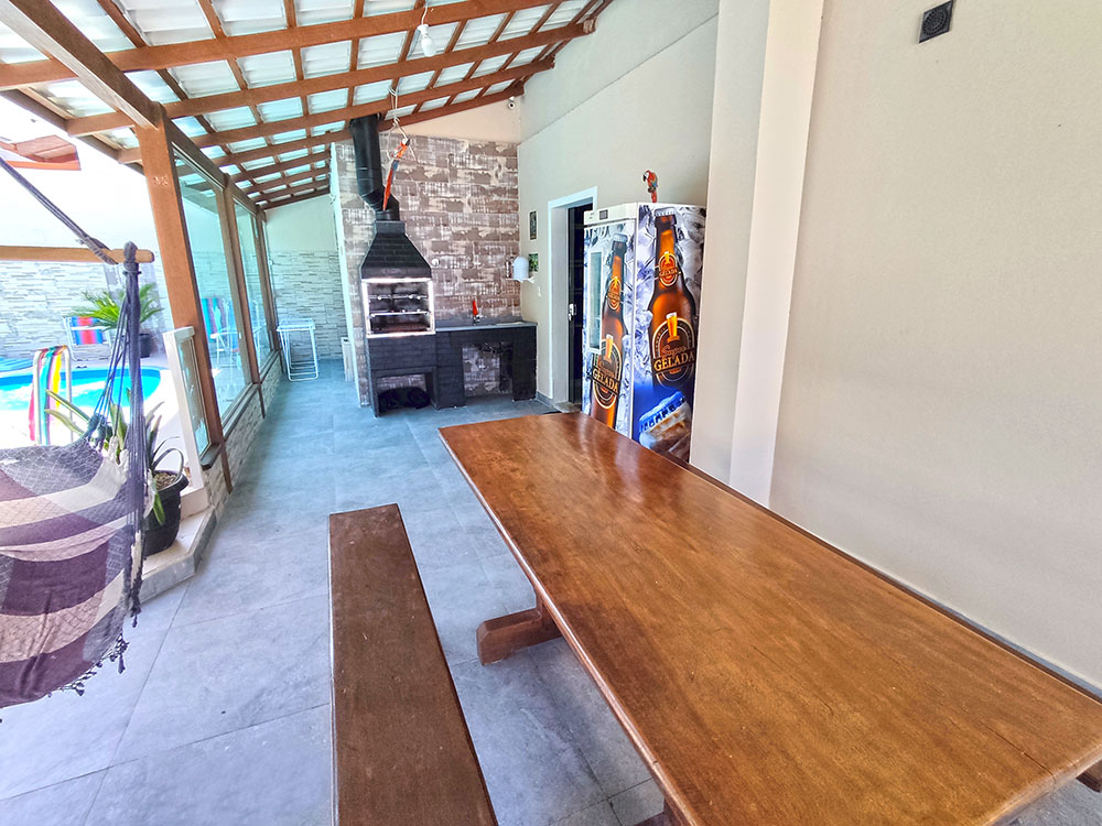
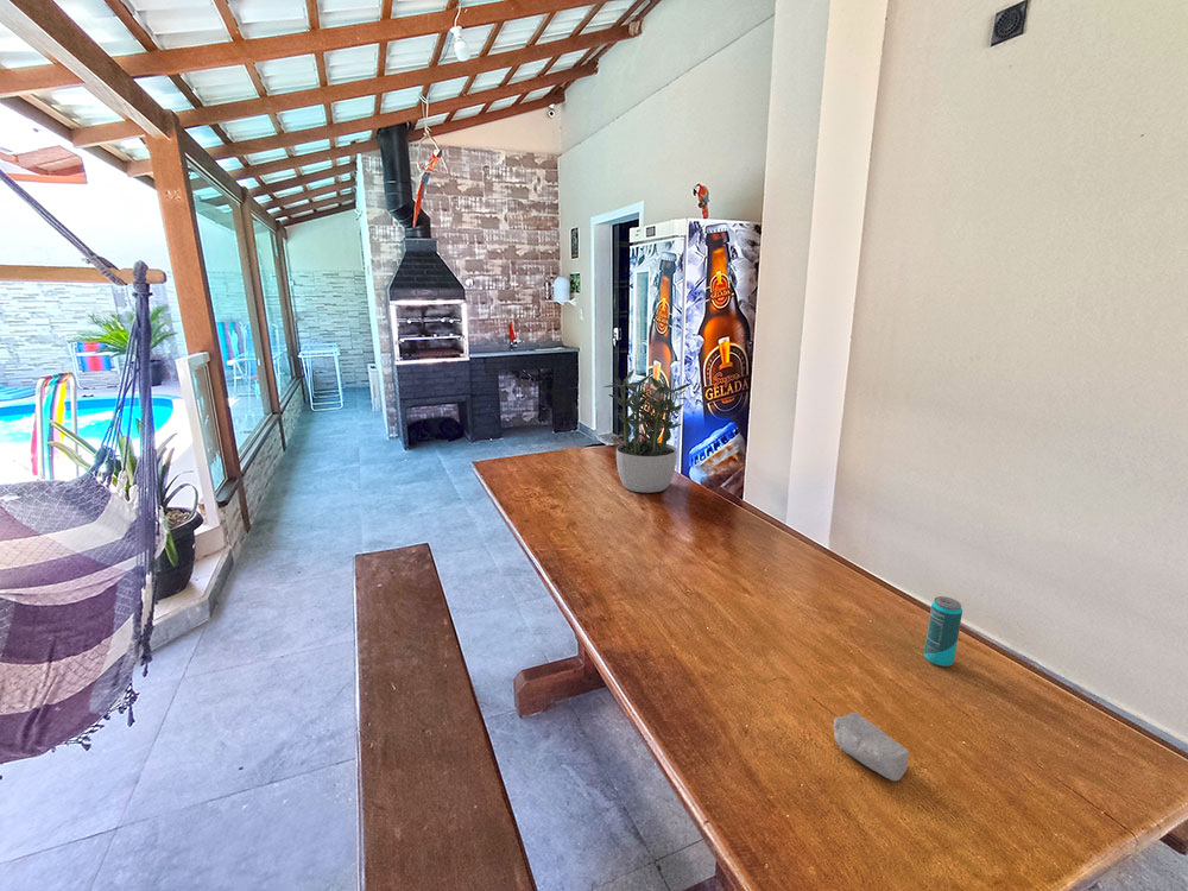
+ beverage can [923,595,963,668]
+ soap bar [833,712,910,782]
+ potted plant [604,368,693,494]
